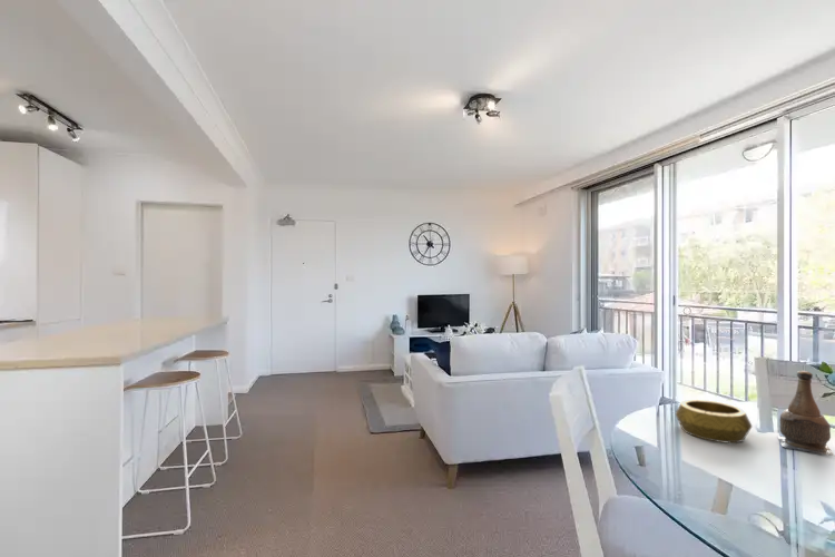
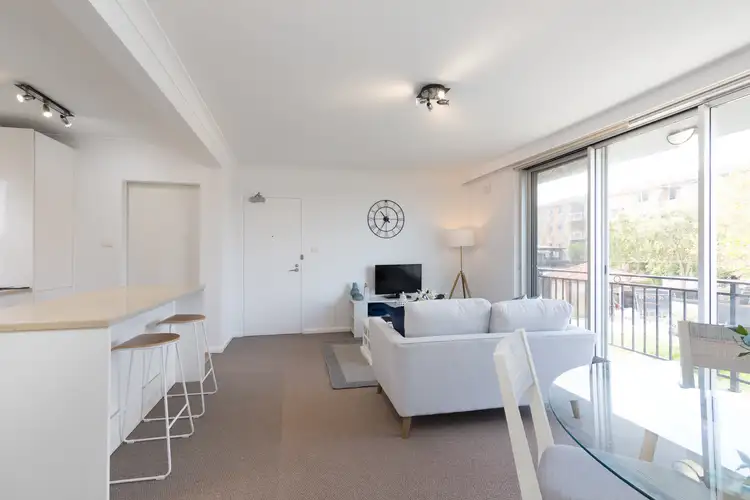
- bottle [776,370,835,457]
- decorative bowl [675,399,754,443]
